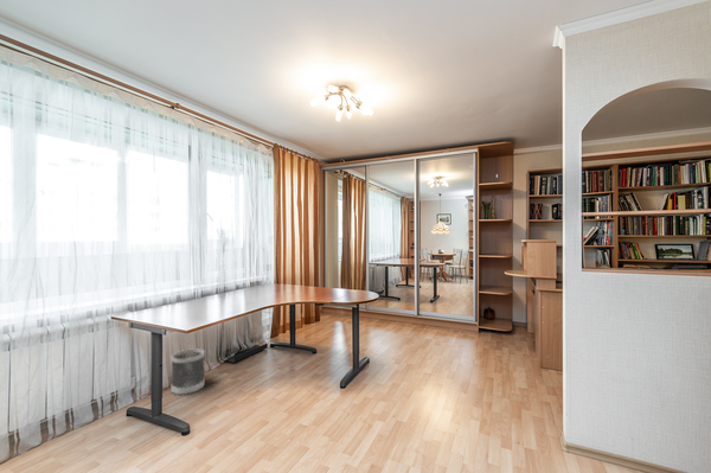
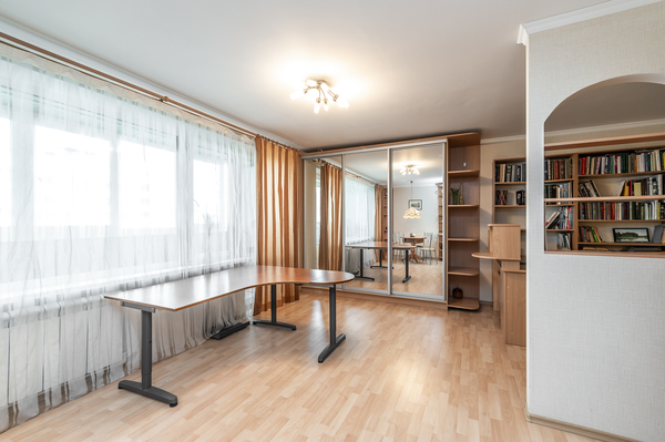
- wastebasket [169,347,206,396]
